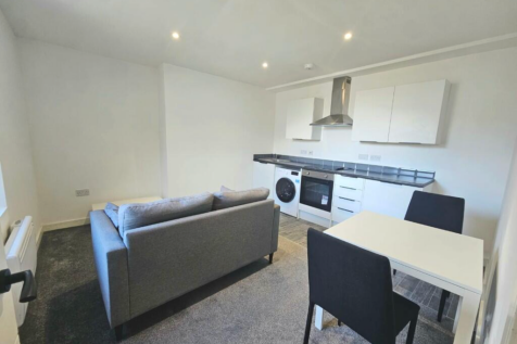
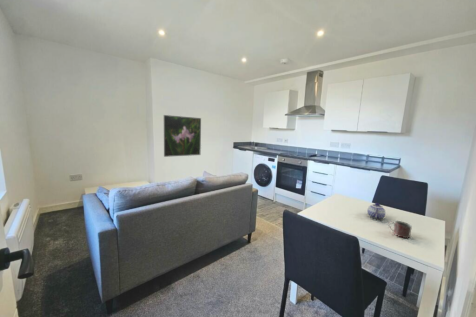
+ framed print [163,114,202,158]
+ teapot [366,202,386,220]
+ mug [387,220,413,239]
